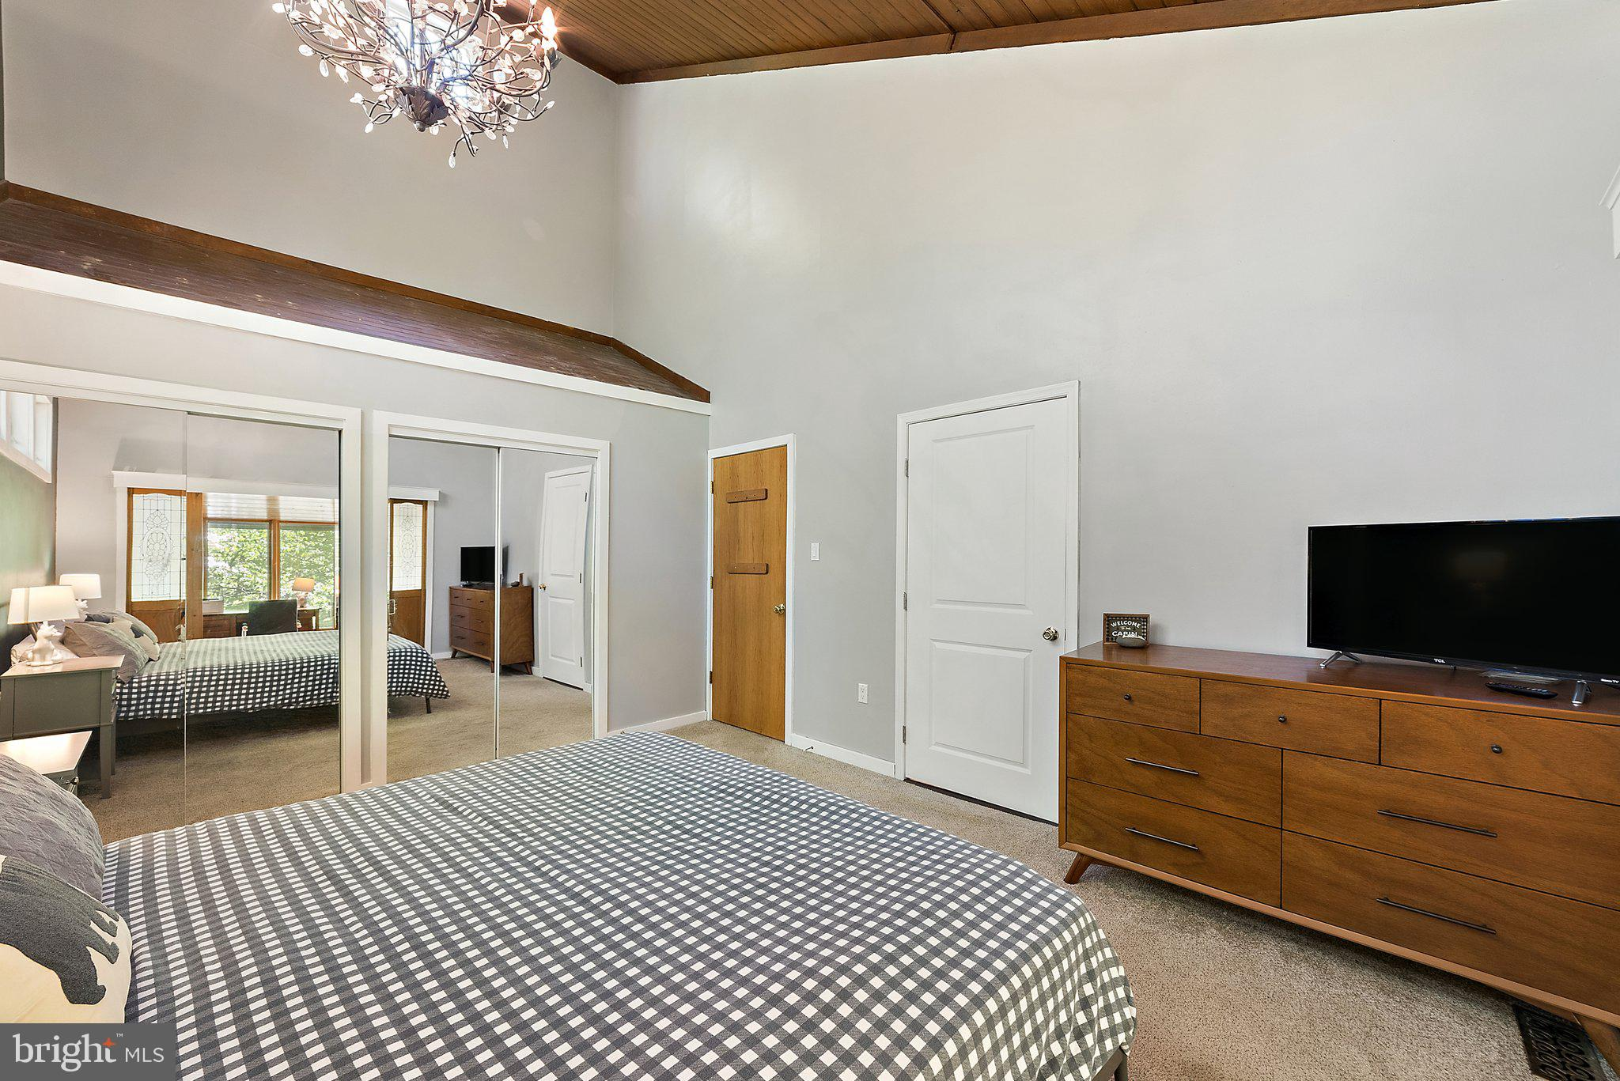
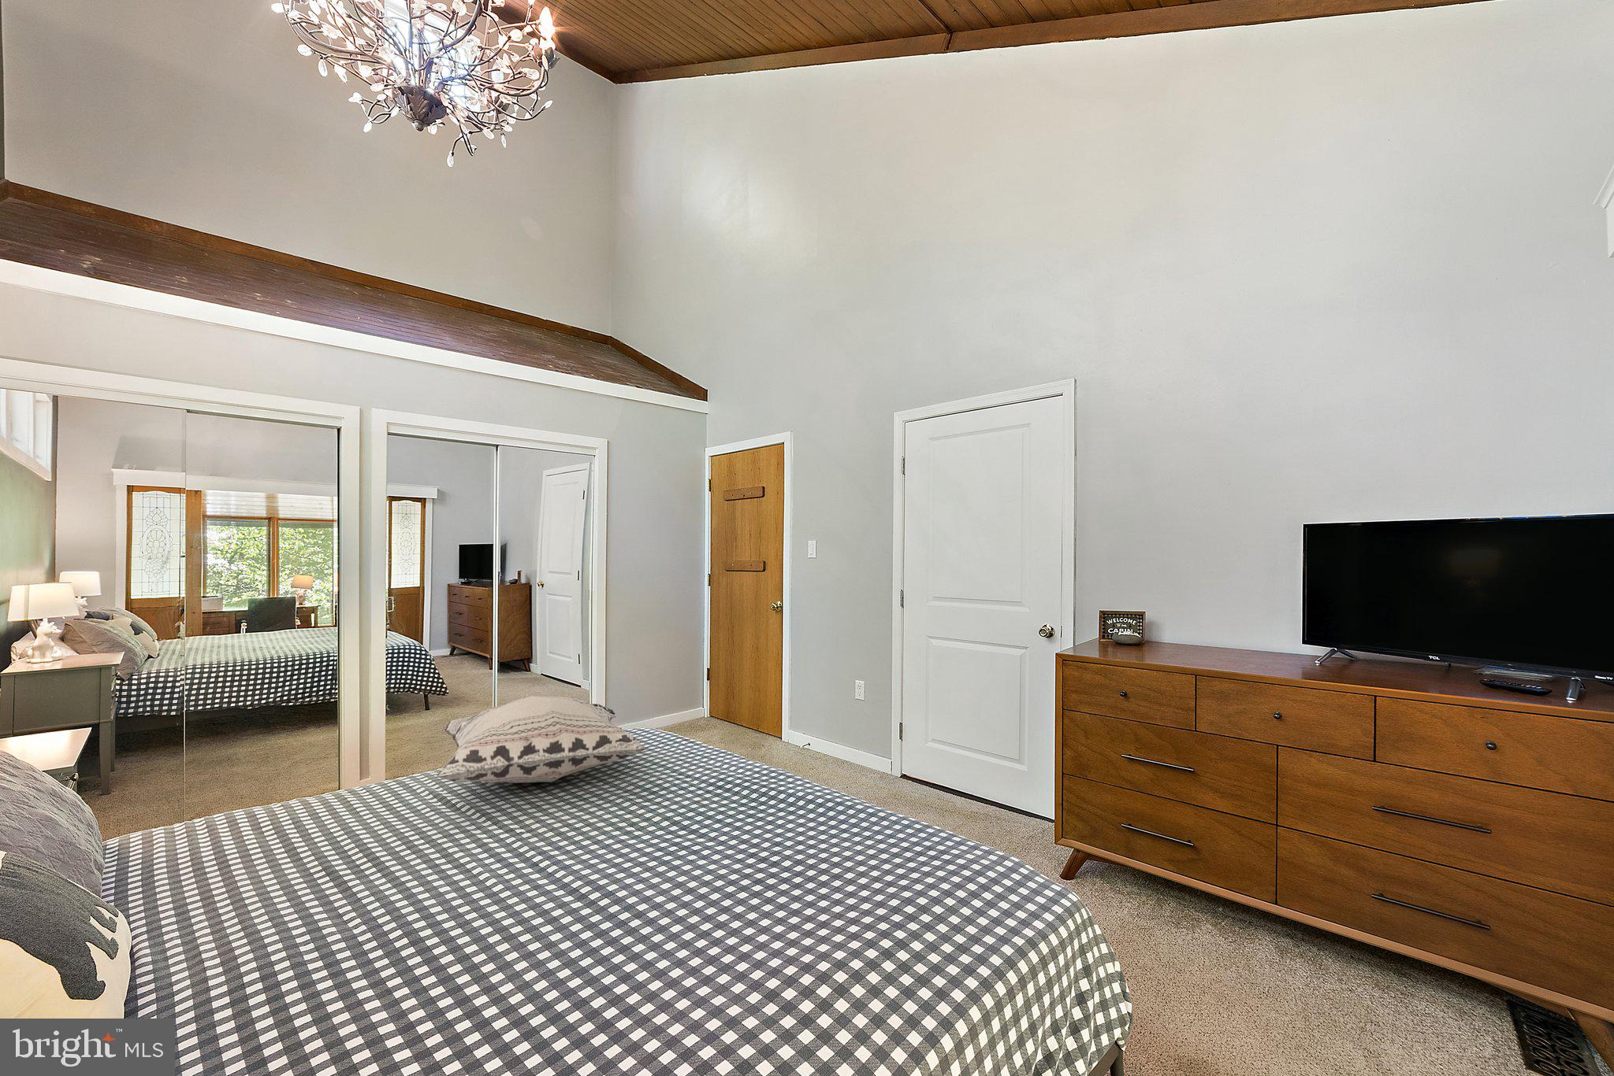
+ decorative pillow [436,695,648,784]
